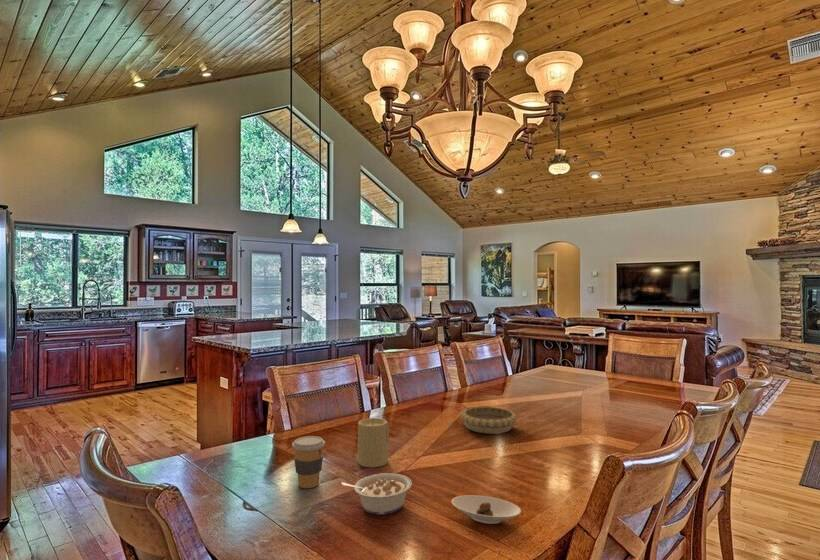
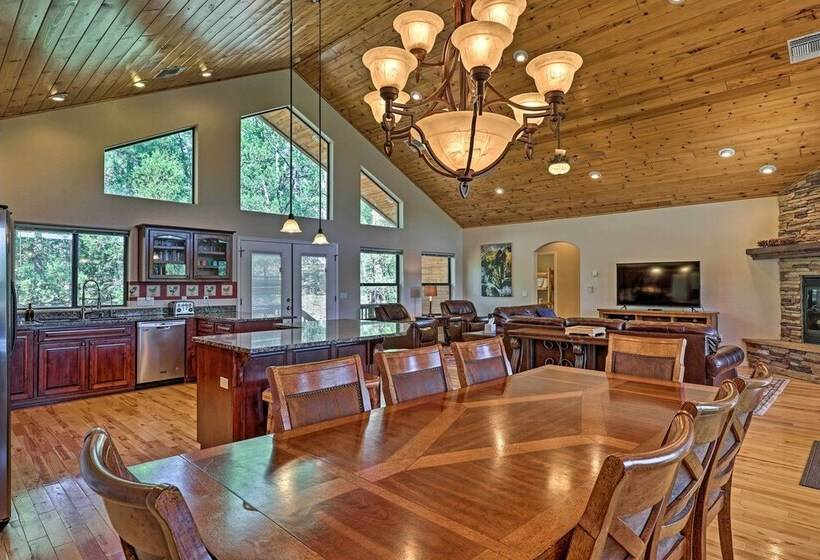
- coffee cup [291,435,326,489]
- saucer [450,494,522,525]
- legume [341,472,413,516]
- decorative bowl [459,406,518,435]
- candle [357,417,390,468]
